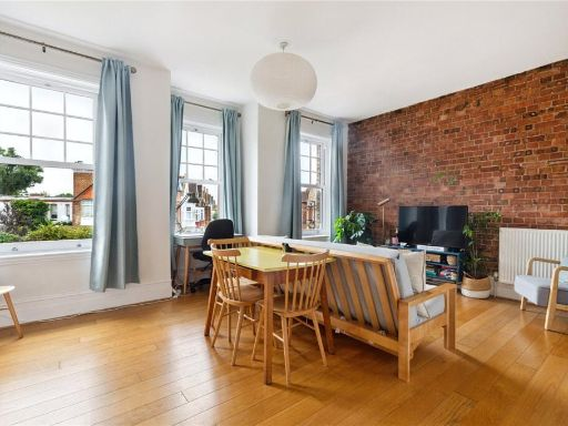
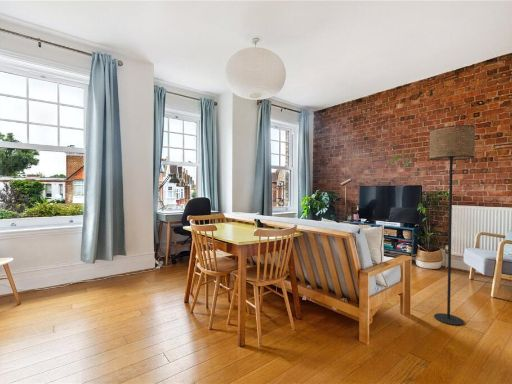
+ floor lamp [428,124,476,326]
